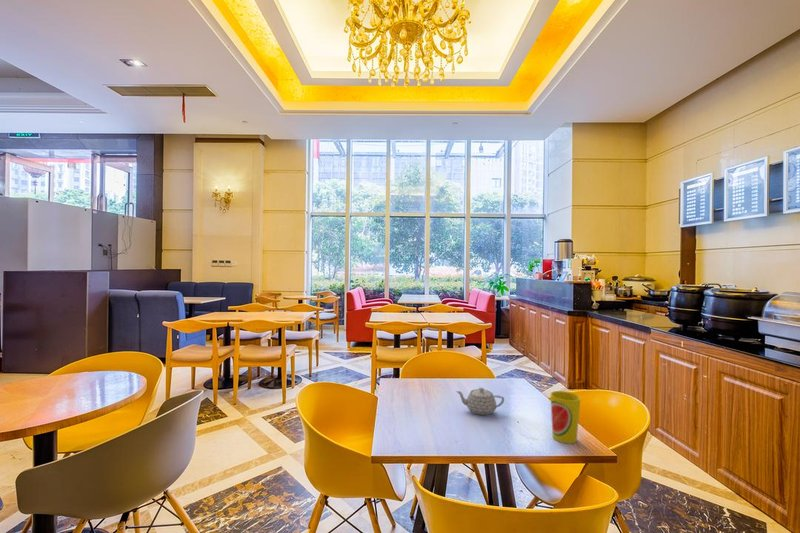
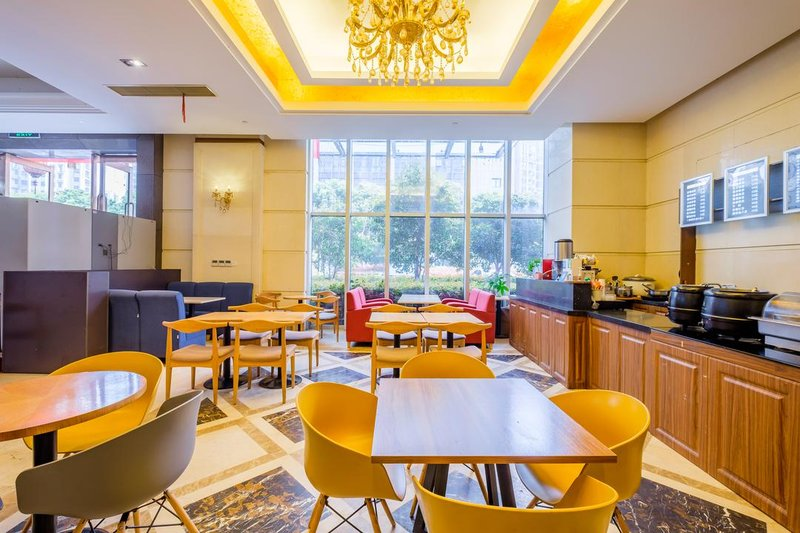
- cup [549,390,582,445]
- teapot [455,386,505,416]
